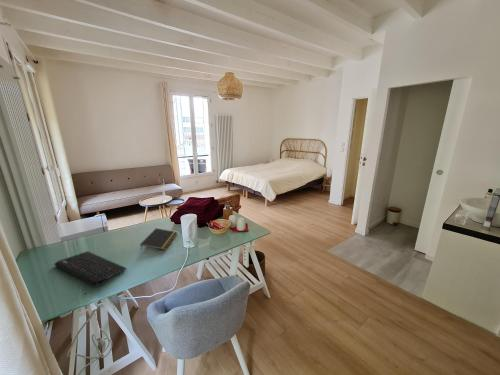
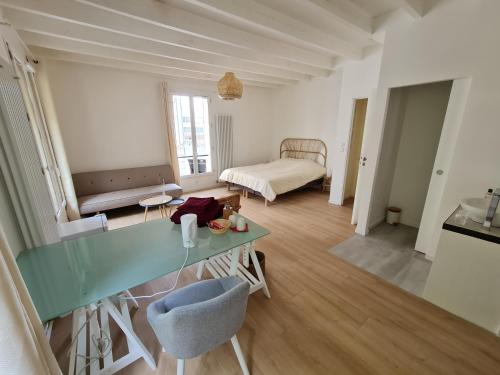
- notepad [139,227,178,251]
- keyboard [53,250,127,288]
